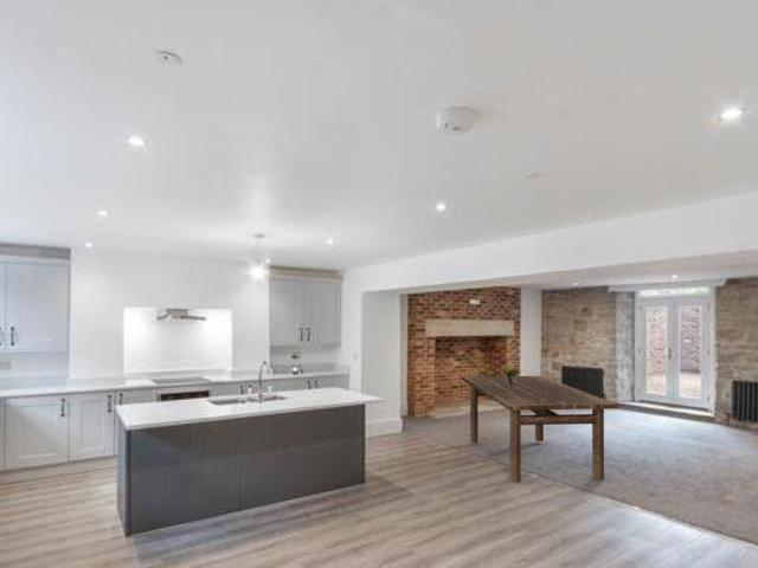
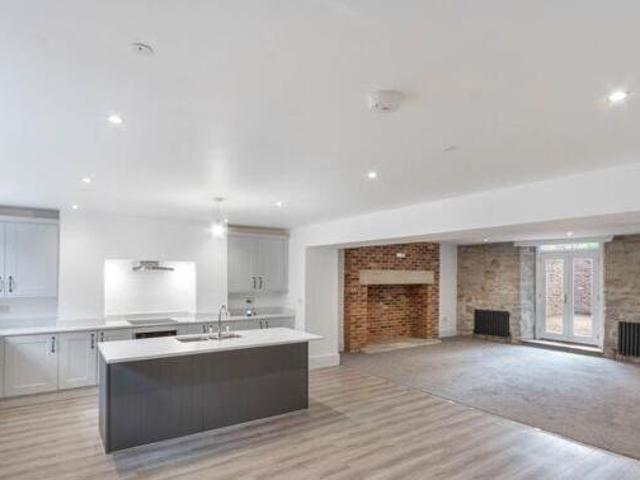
- bouquet [500,363,522,390]
- dining table [461,375,619,484]
